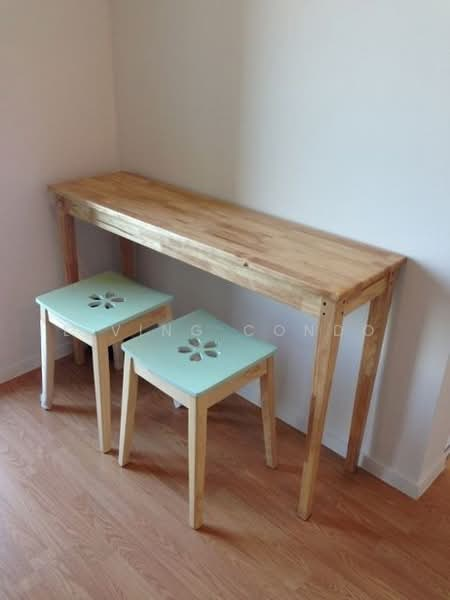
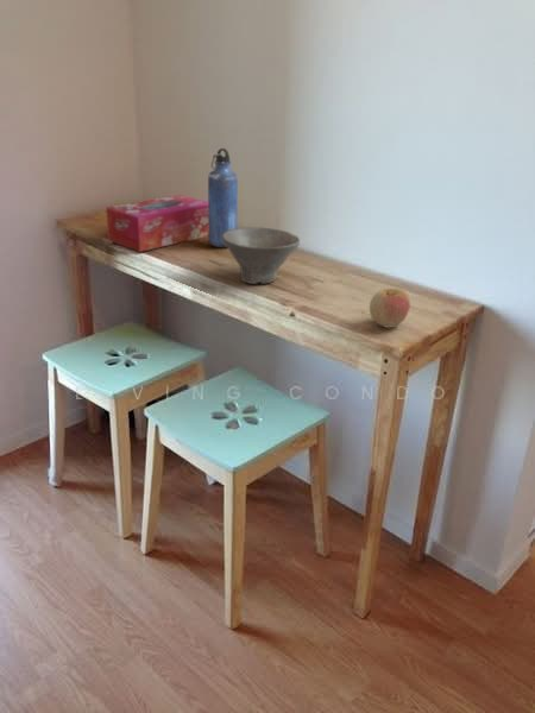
+ water bottle [207,147,239,248]
+ tissue box [105,194,208,253]
+ apple [369,288,411,329]
+ bowl [222,227,301,285]
